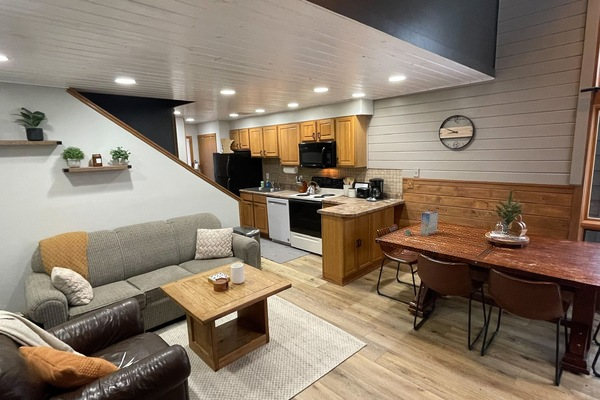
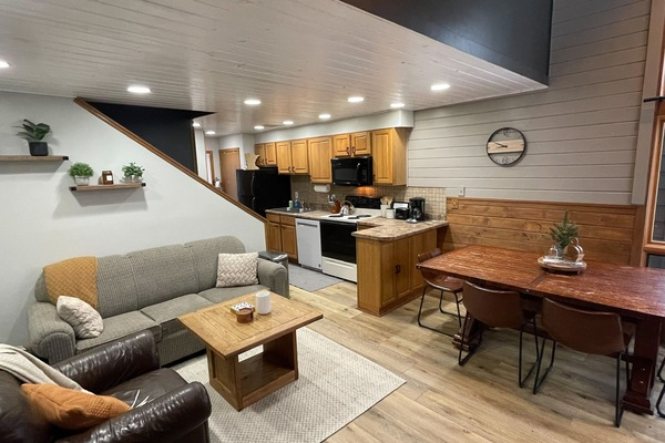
- cereal box [404,210,439,237]
